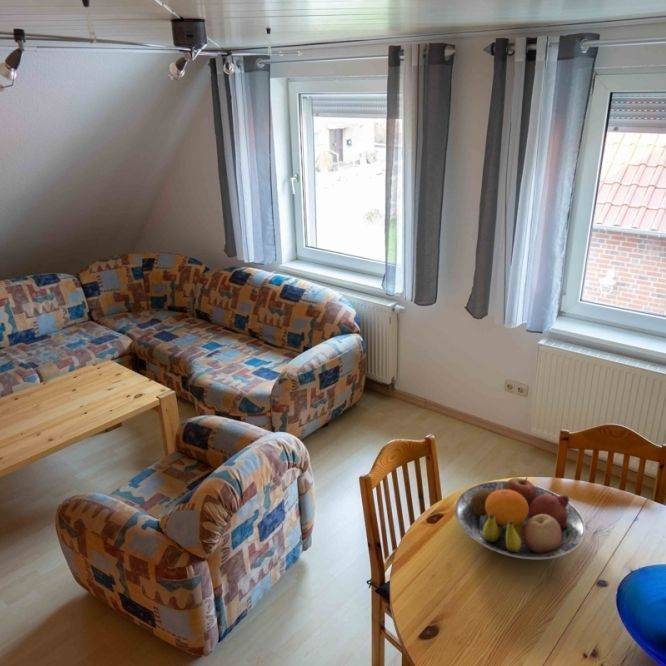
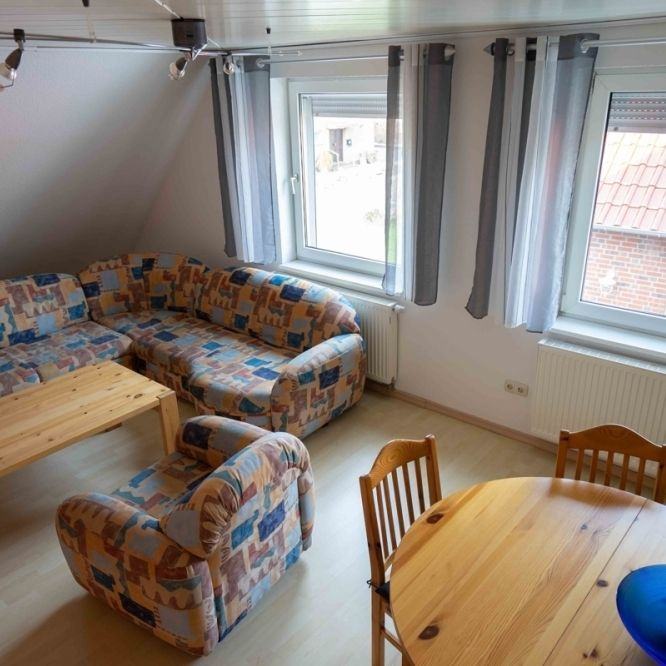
- fruit bowl [454,476,587,560]
